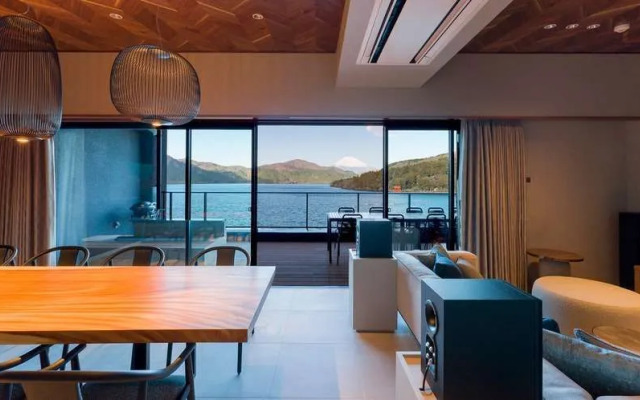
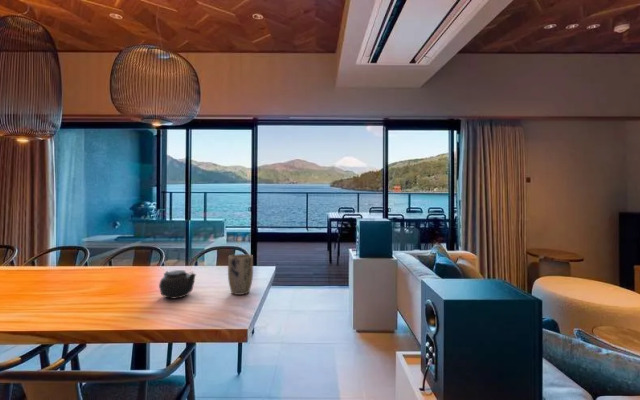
+ teapot [158,269,197,300]
+ plant pot [227,253,254,296]
